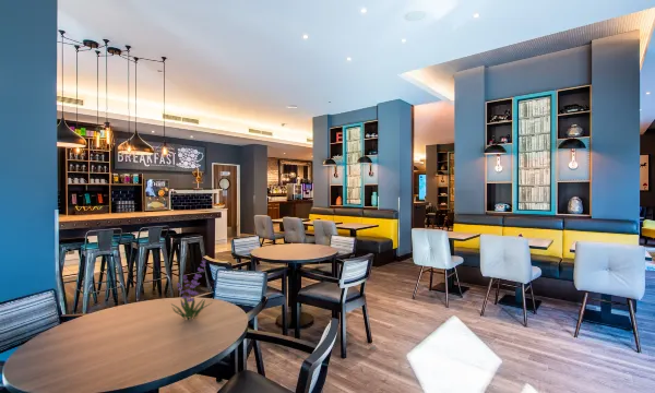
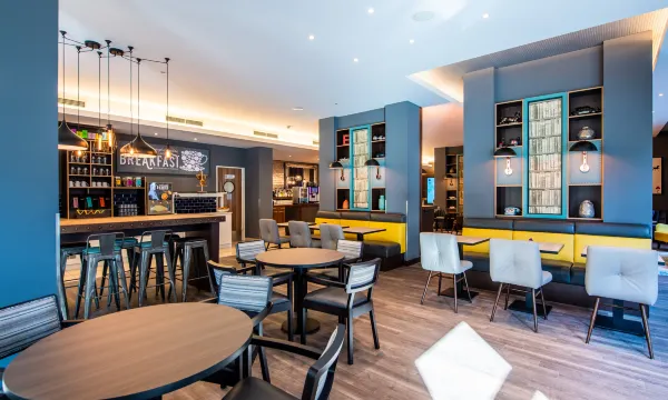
- plant [170,260,213,321]
